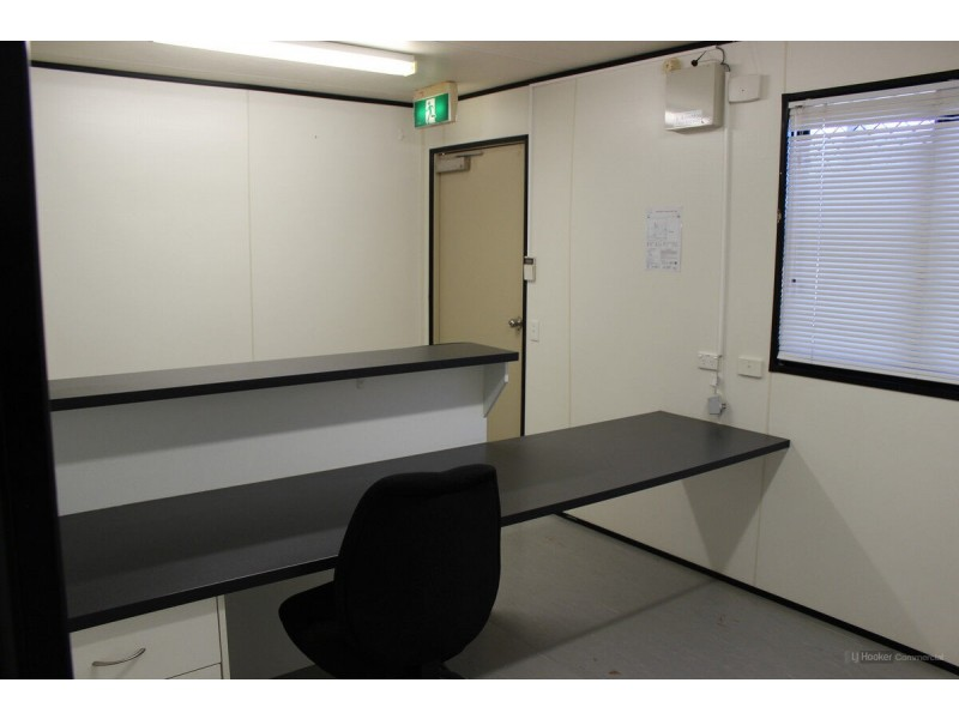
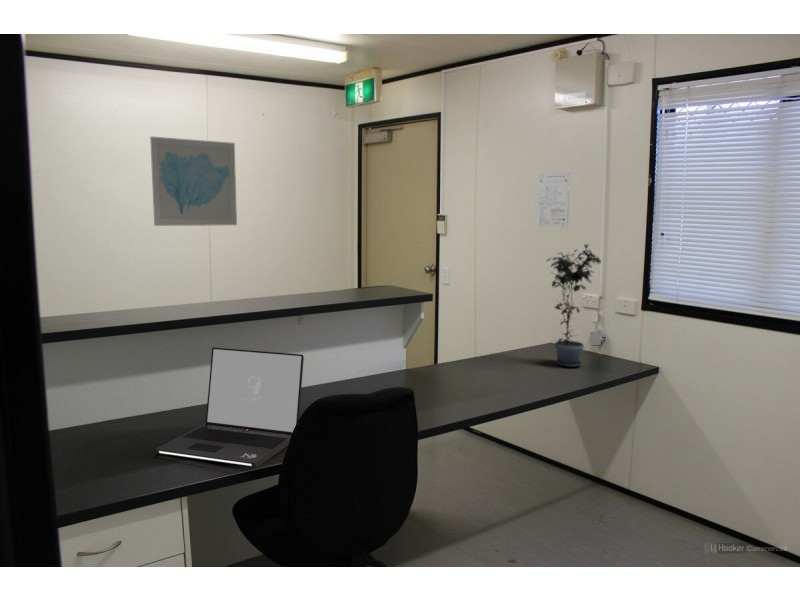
+ laptop [154,346,305,468]
+ potted plant [545,243,602,368]
+ wall art [149,136,238,227]
